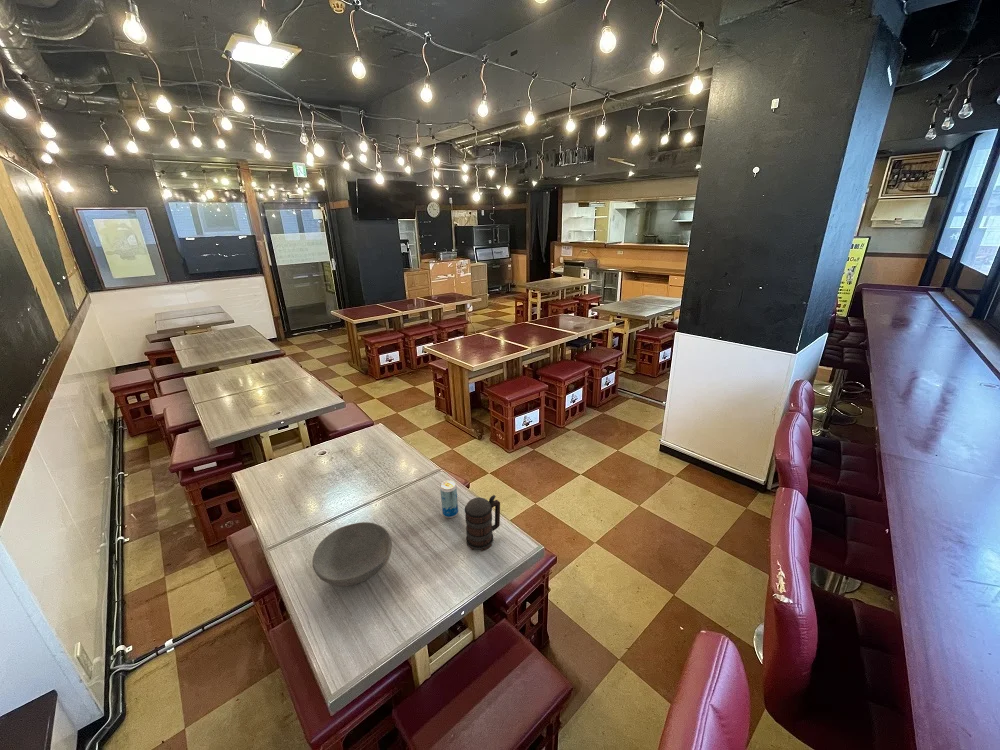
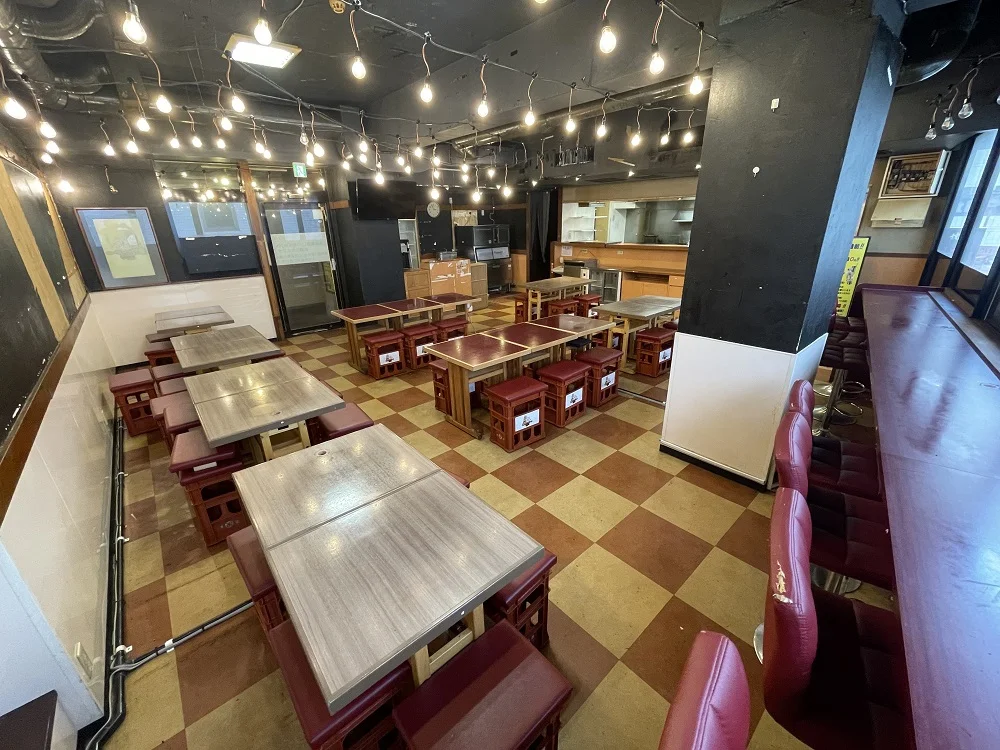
- beer mug [464,494,501,552]
- beverage can [439,479,459,519]
- bowl [312,521,393,588]
